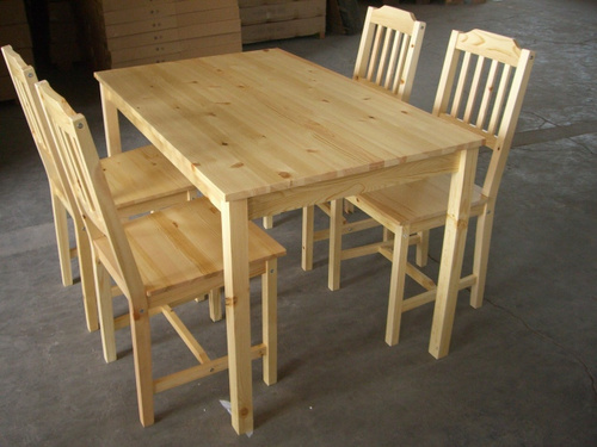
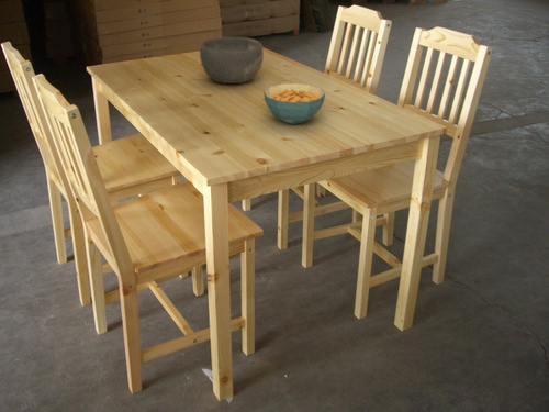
+ bowl [199,36,265,85]
+ cereal bowl [262,82,326,125]
